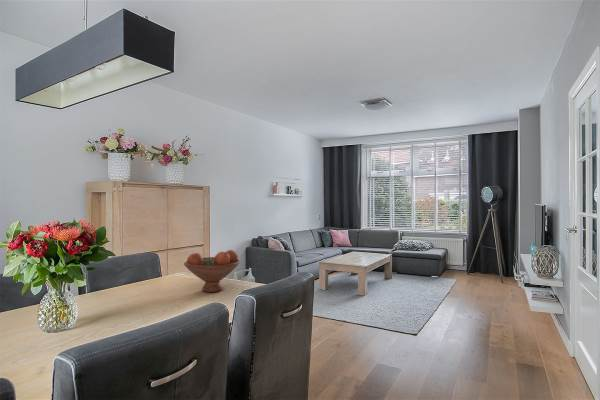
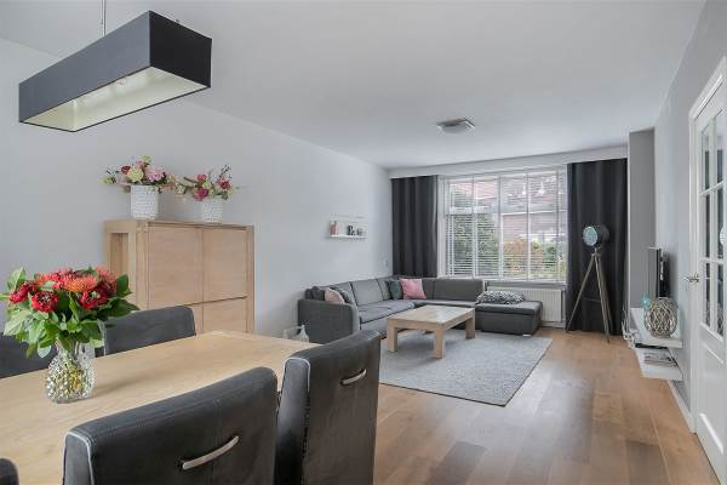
- fruit bowl [183,249,241,293]
